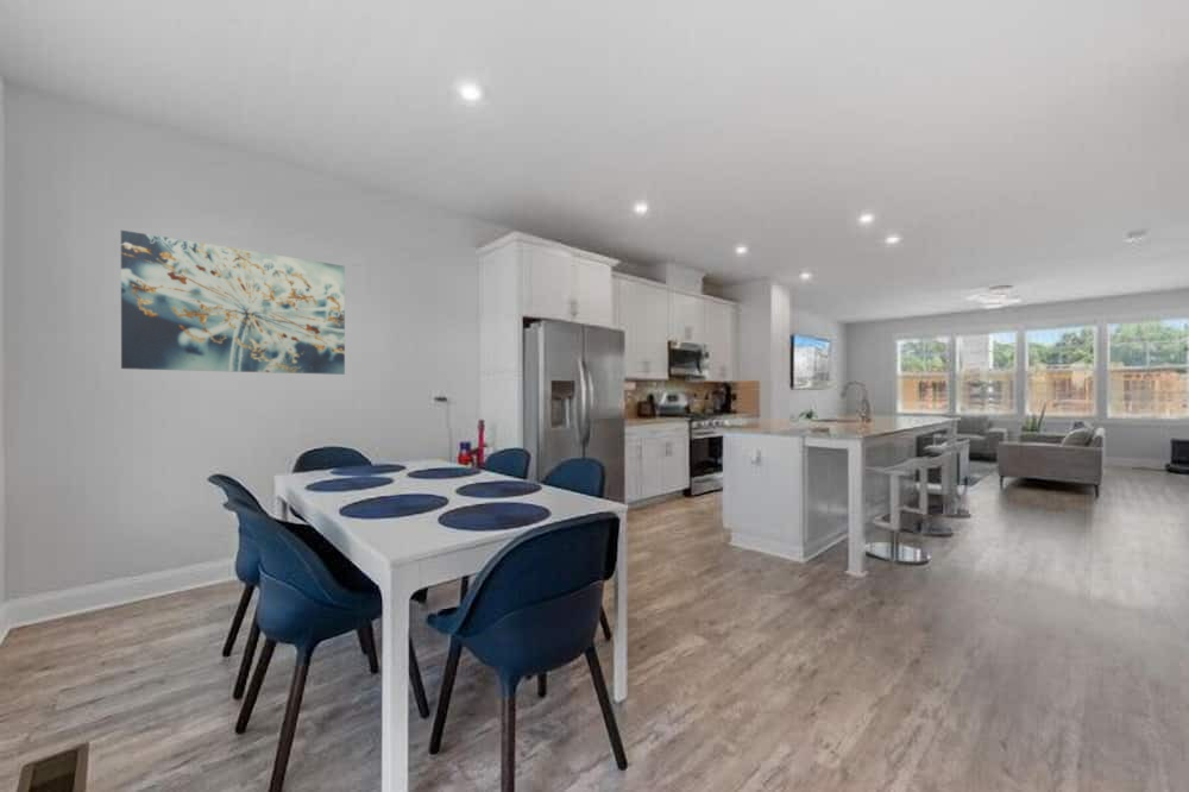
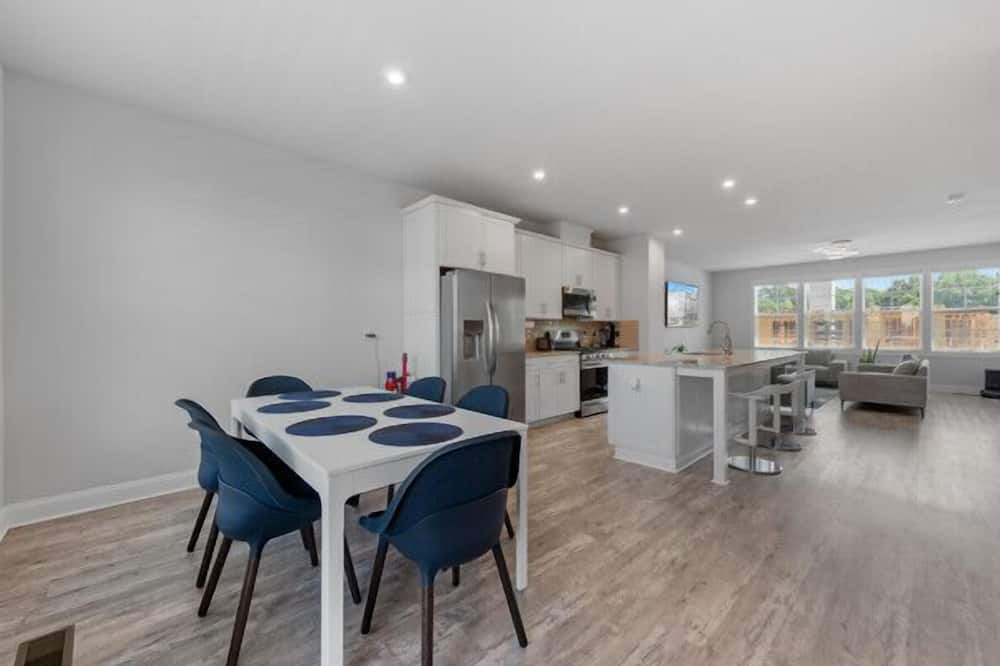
- wall art [120,230,346,376]
